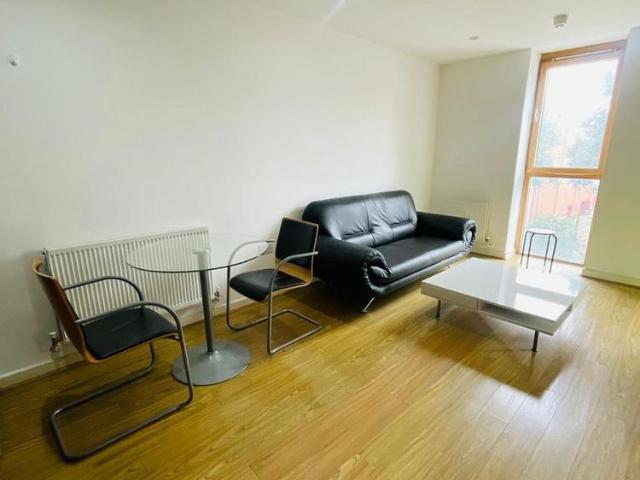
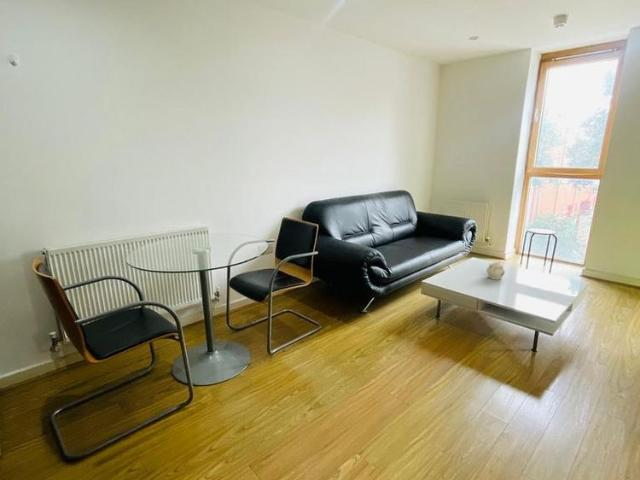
+ teapot [486,261,506,281]
